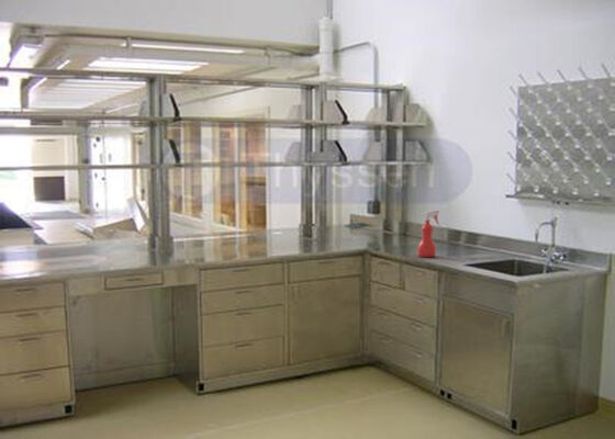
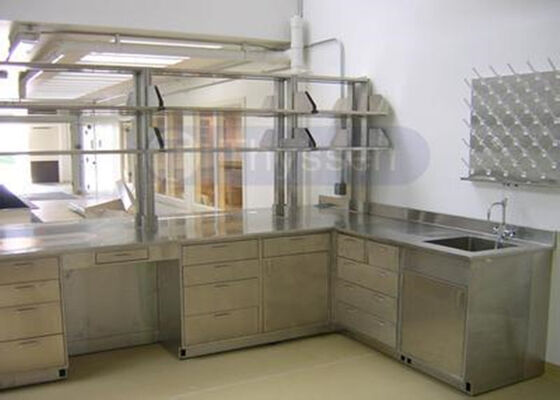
- spray bottle [416,210,443,258]
